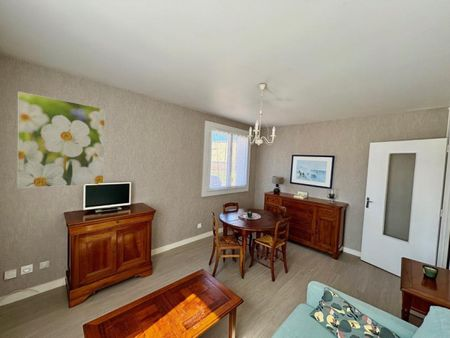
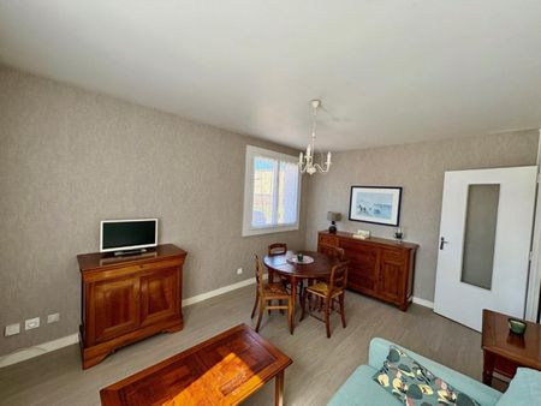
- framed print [17,90,106,189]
